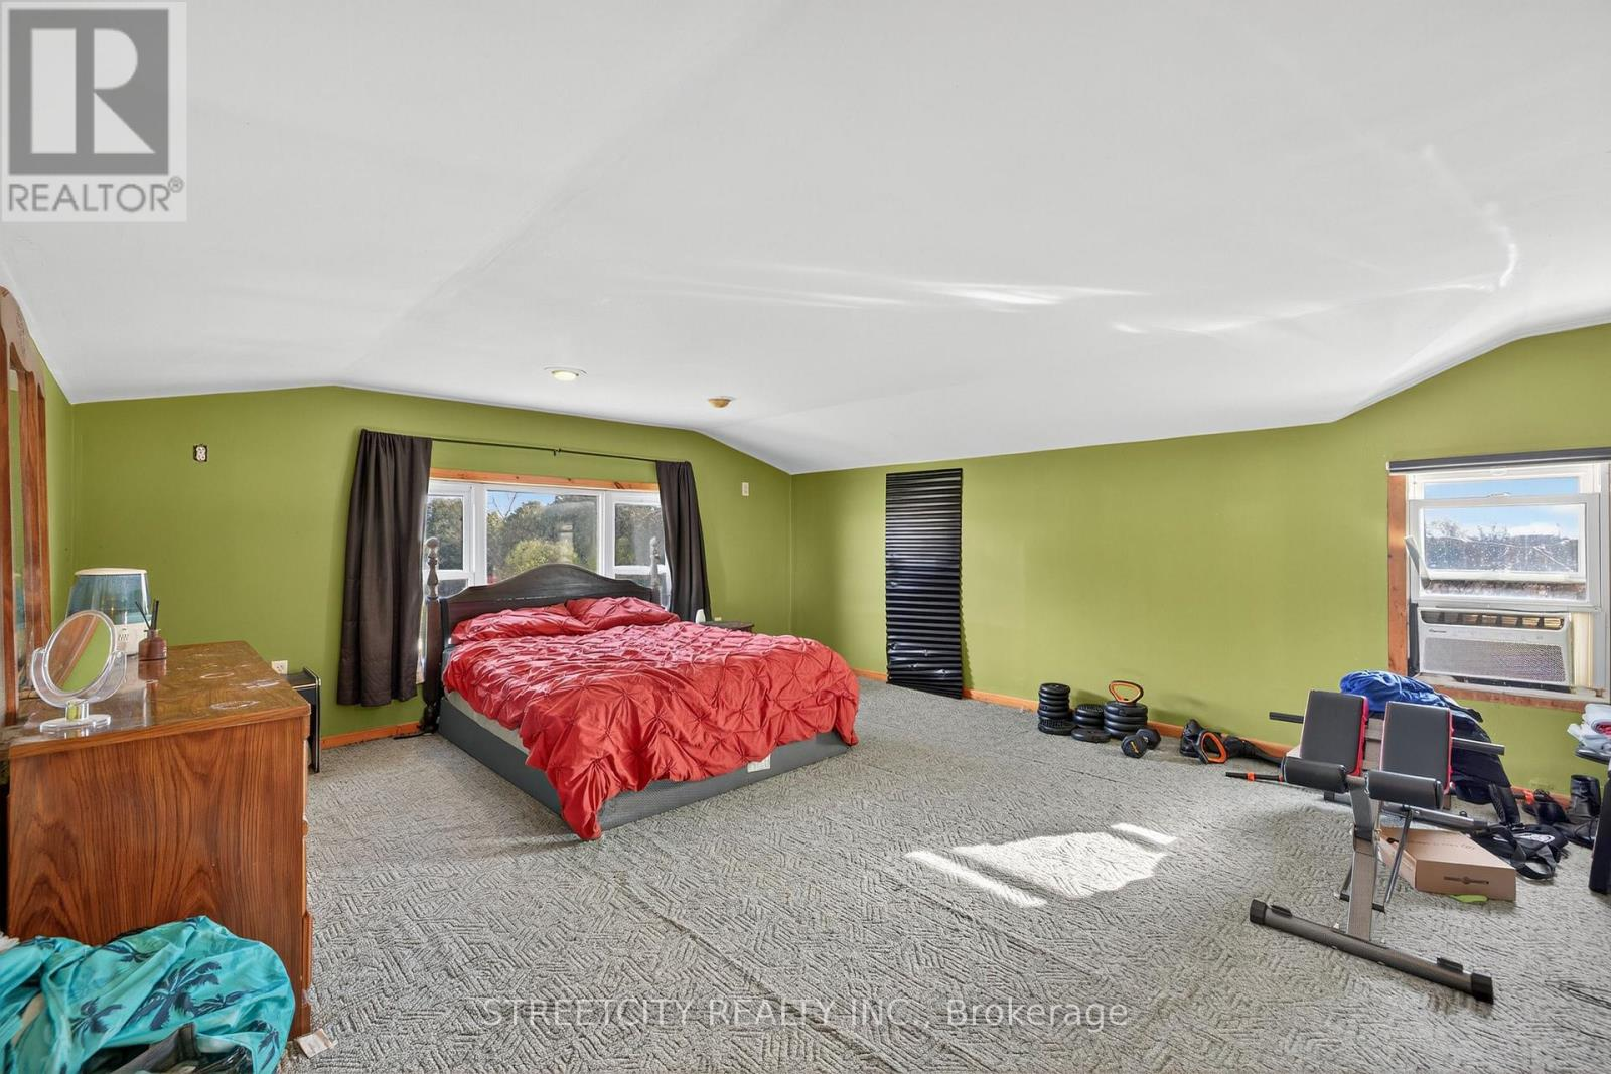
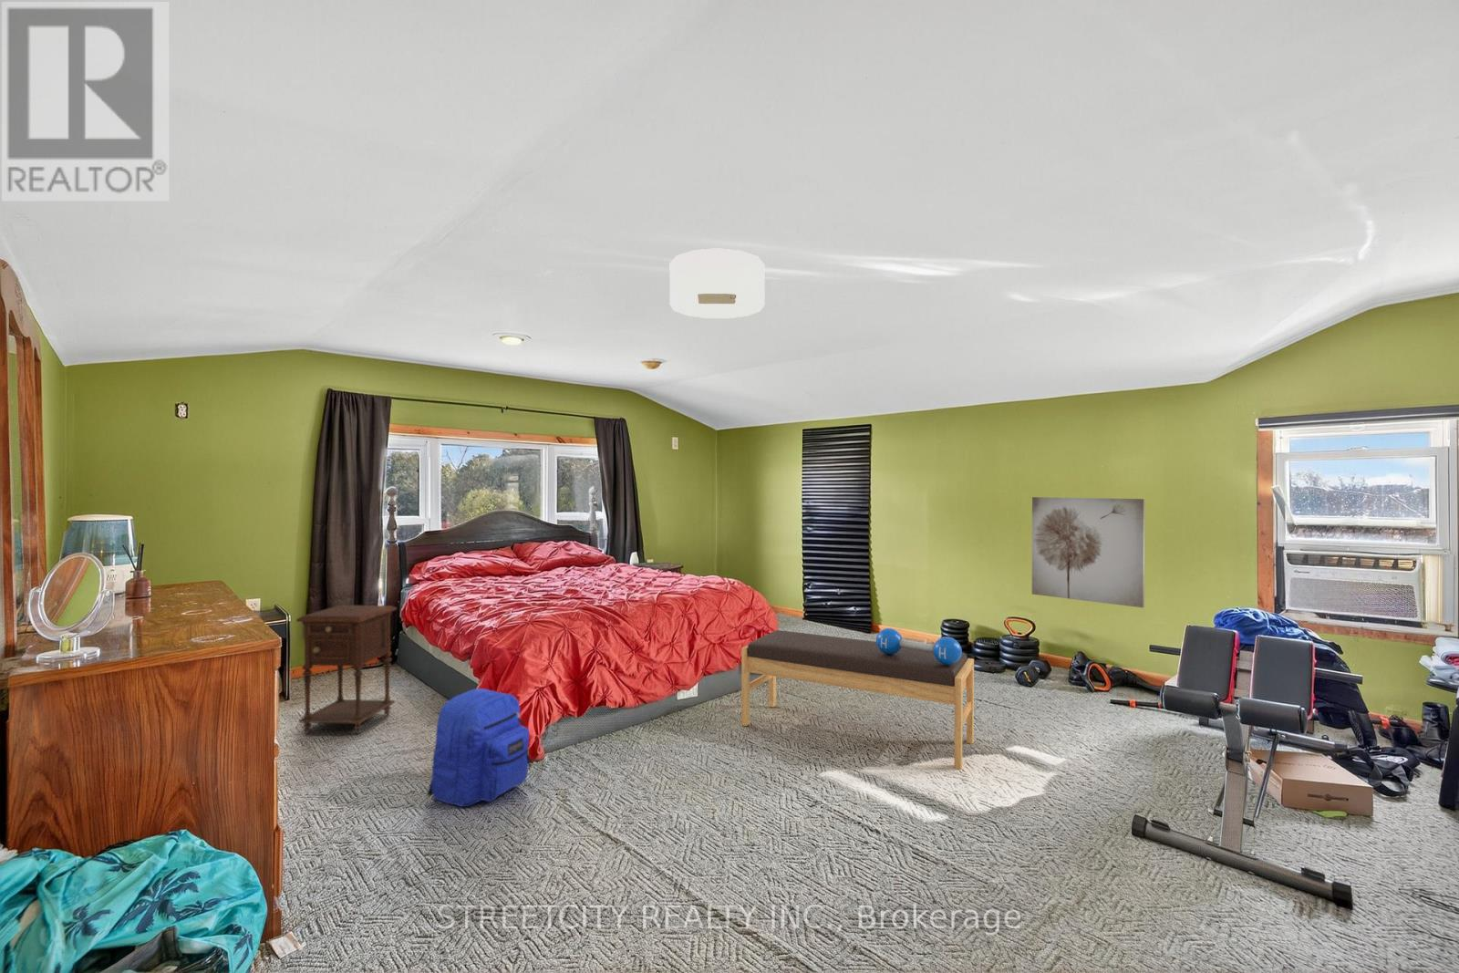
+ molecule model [875,628,963,665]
+ ceiling light [669,248,765,319]
+ backpack [426,687,533,808]
+ nightstand [295,605,397,735]
+ bench [740,629,975,771]
+ wall art [1031,496,1145,608]
